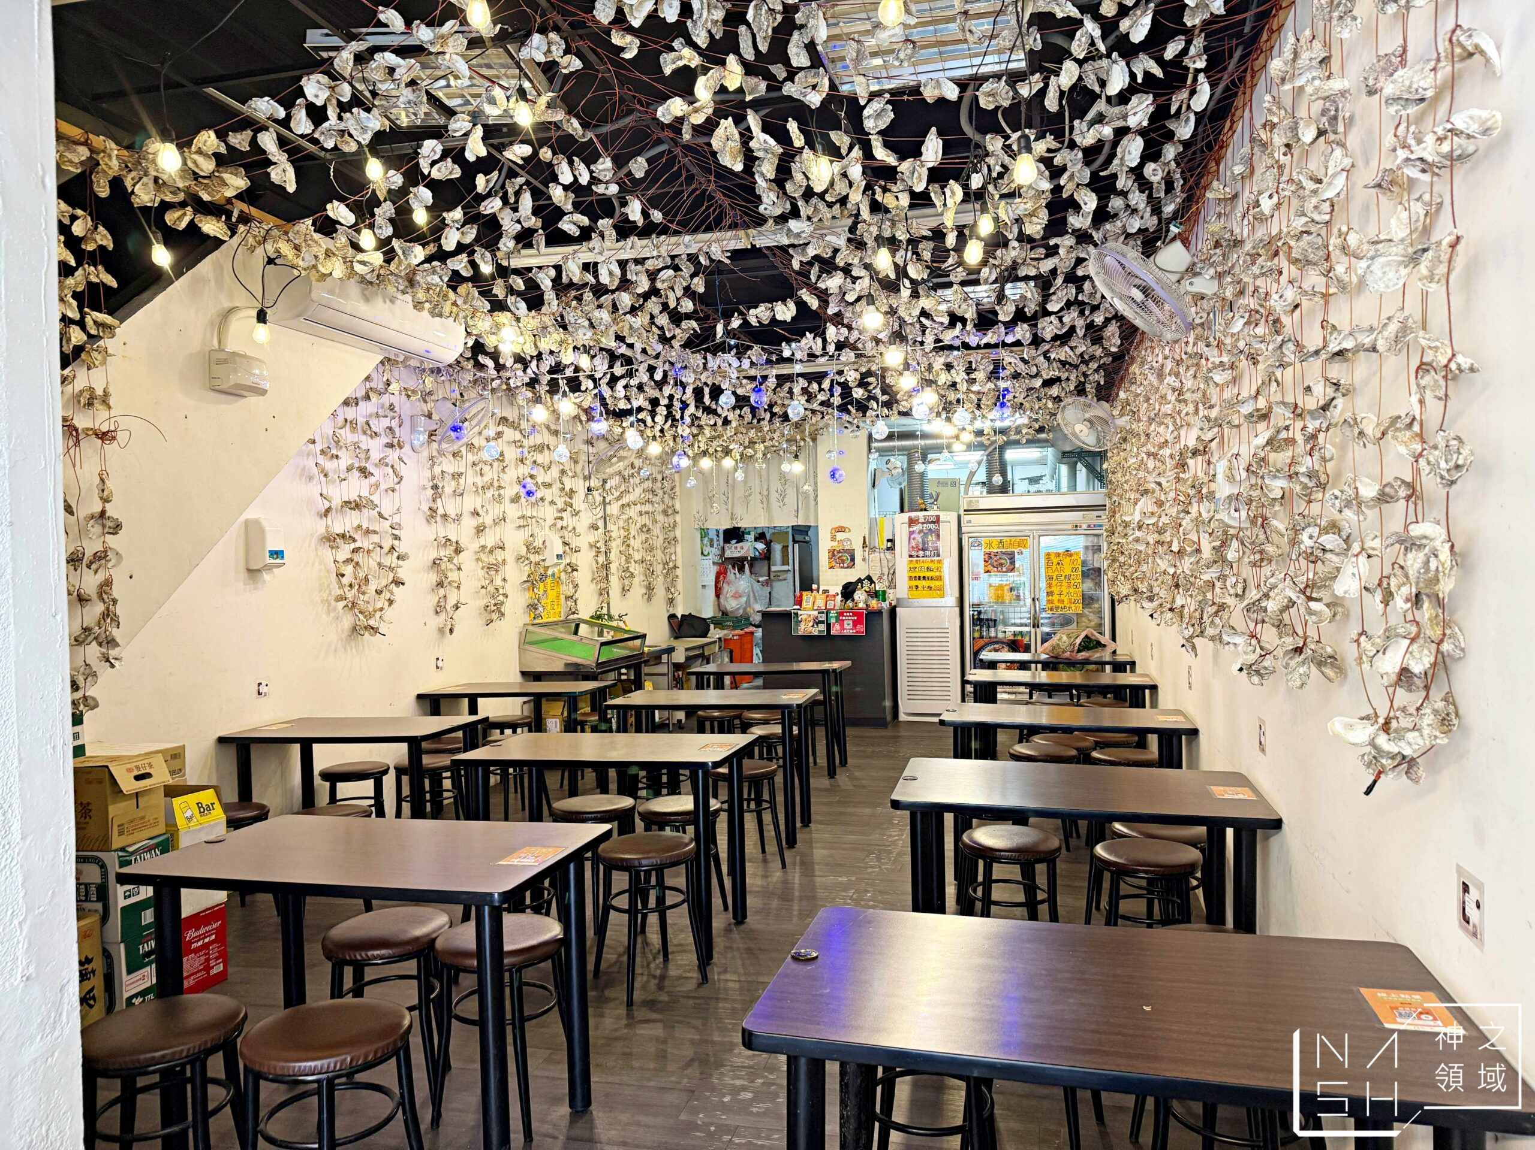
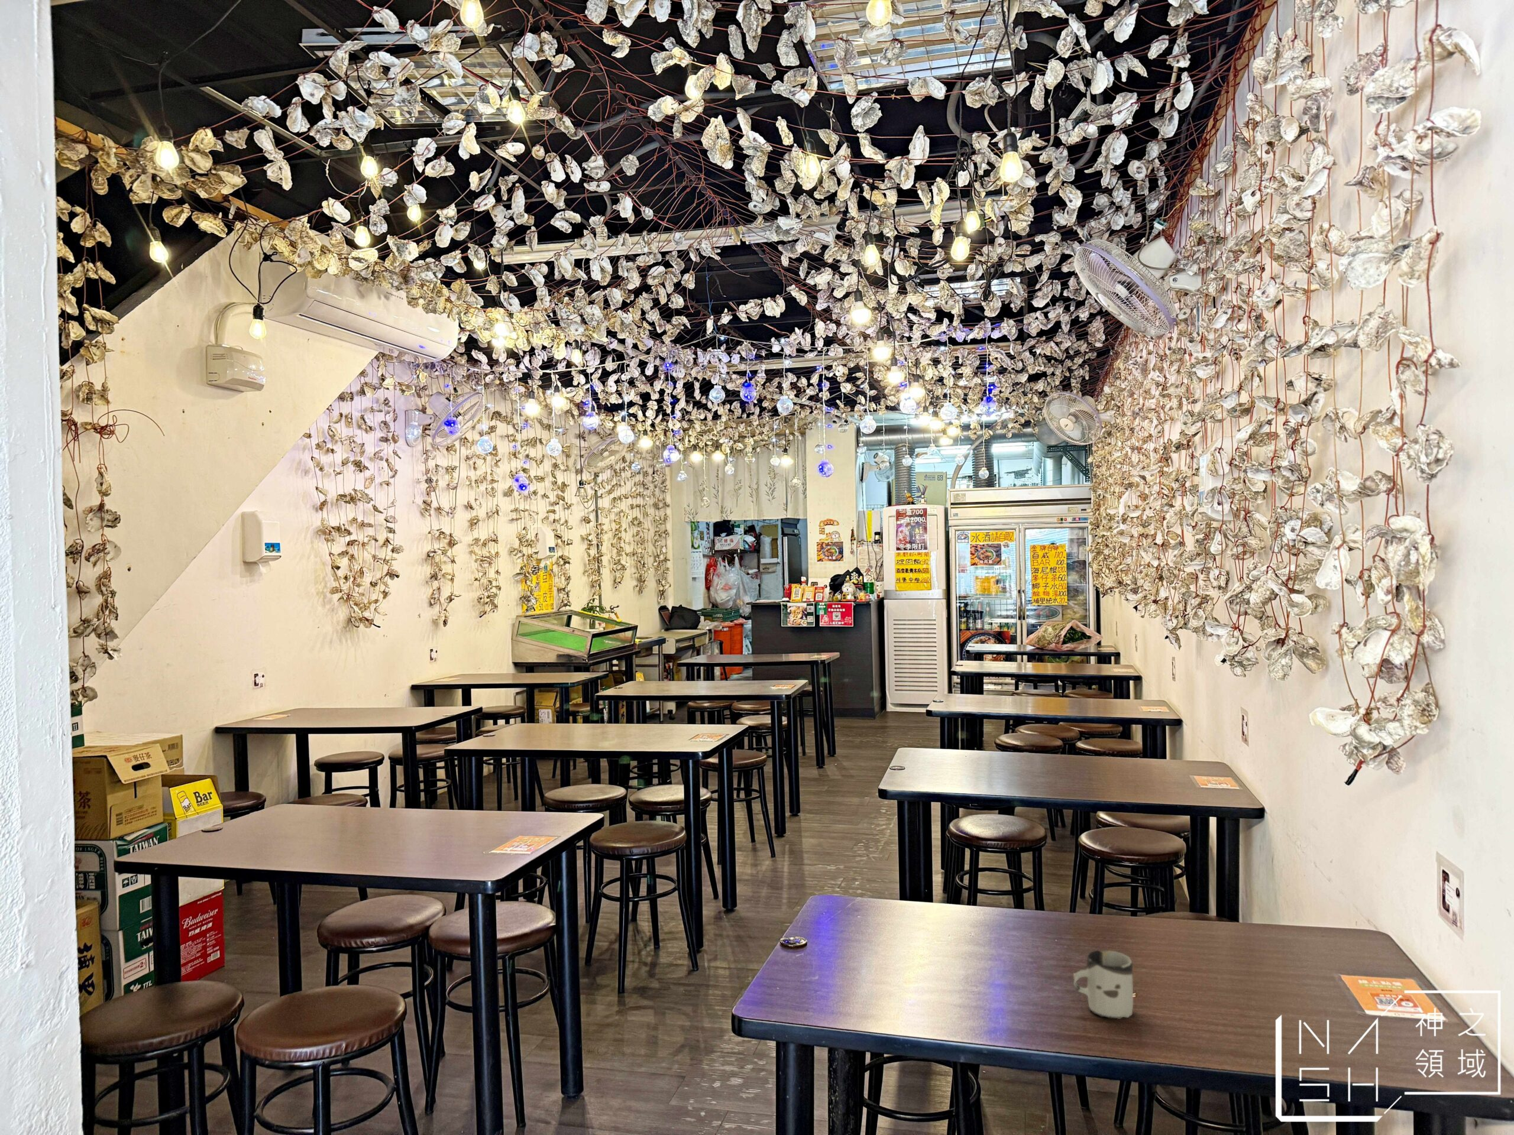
+ cup [1073,949,1134,1019]
